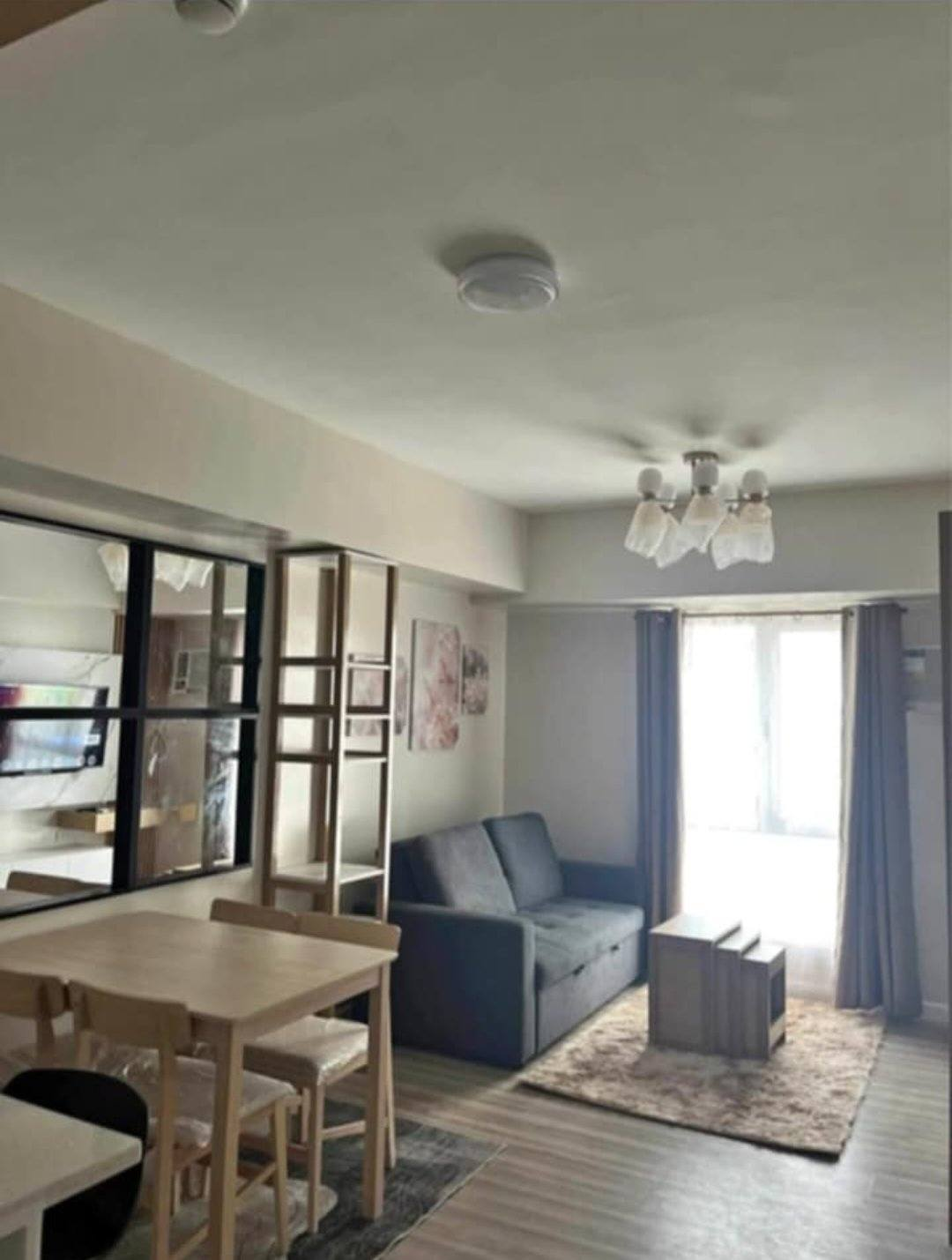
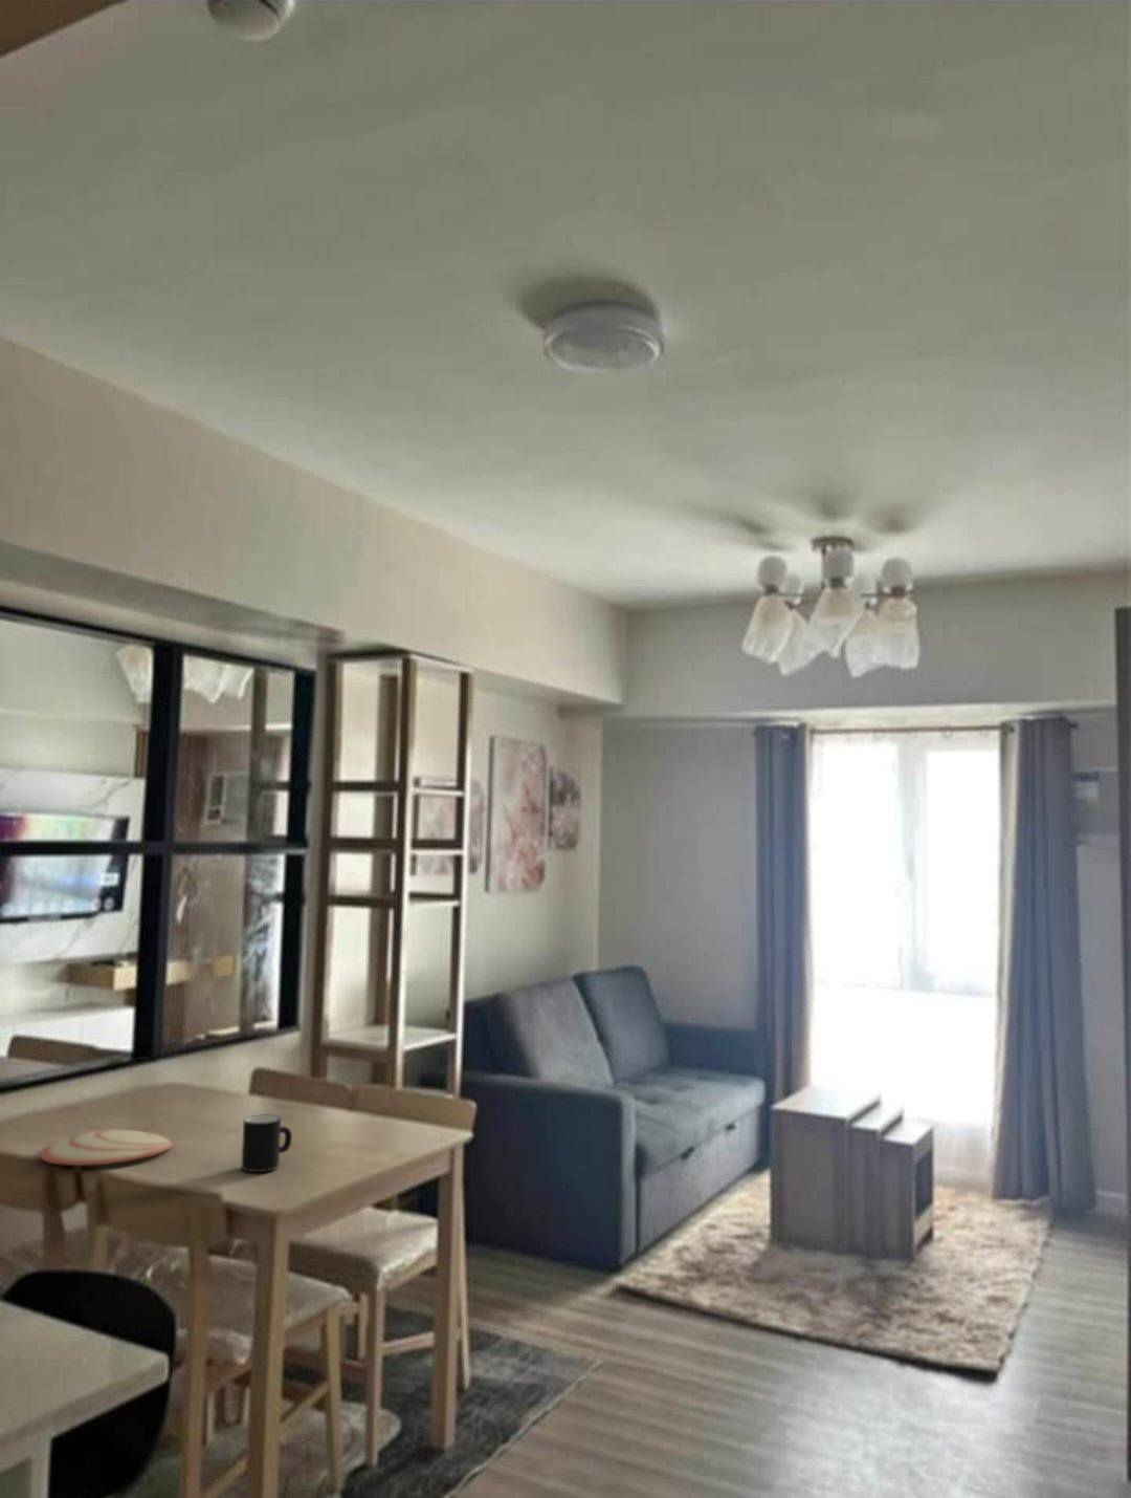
+ plate [39,1128,173,1166]
+ mug [241,1114,293,1173]
